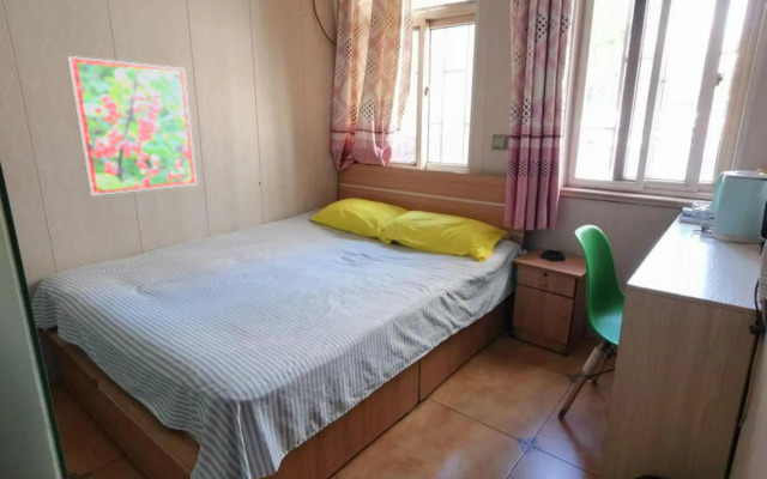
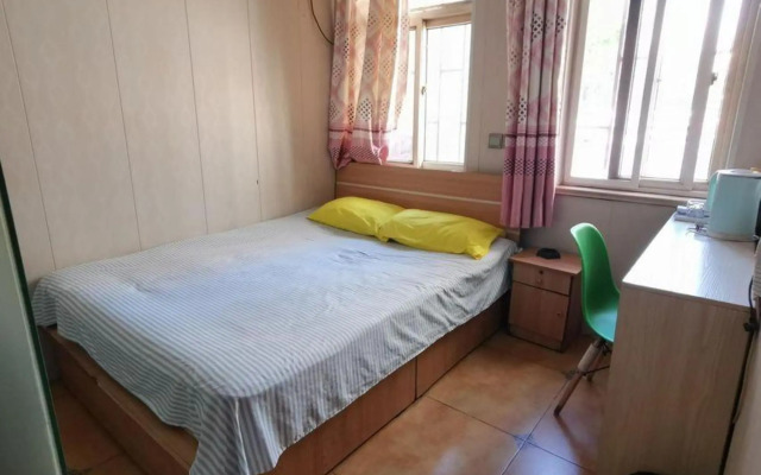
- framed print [66,55,198,196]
